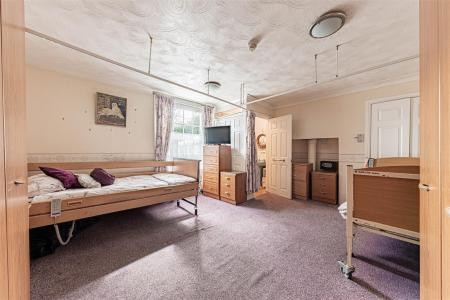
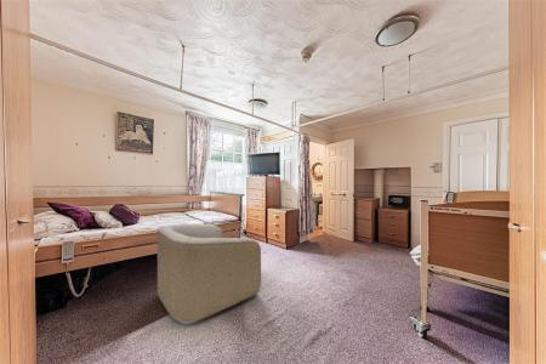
+ armchair [155,223,262,325]
